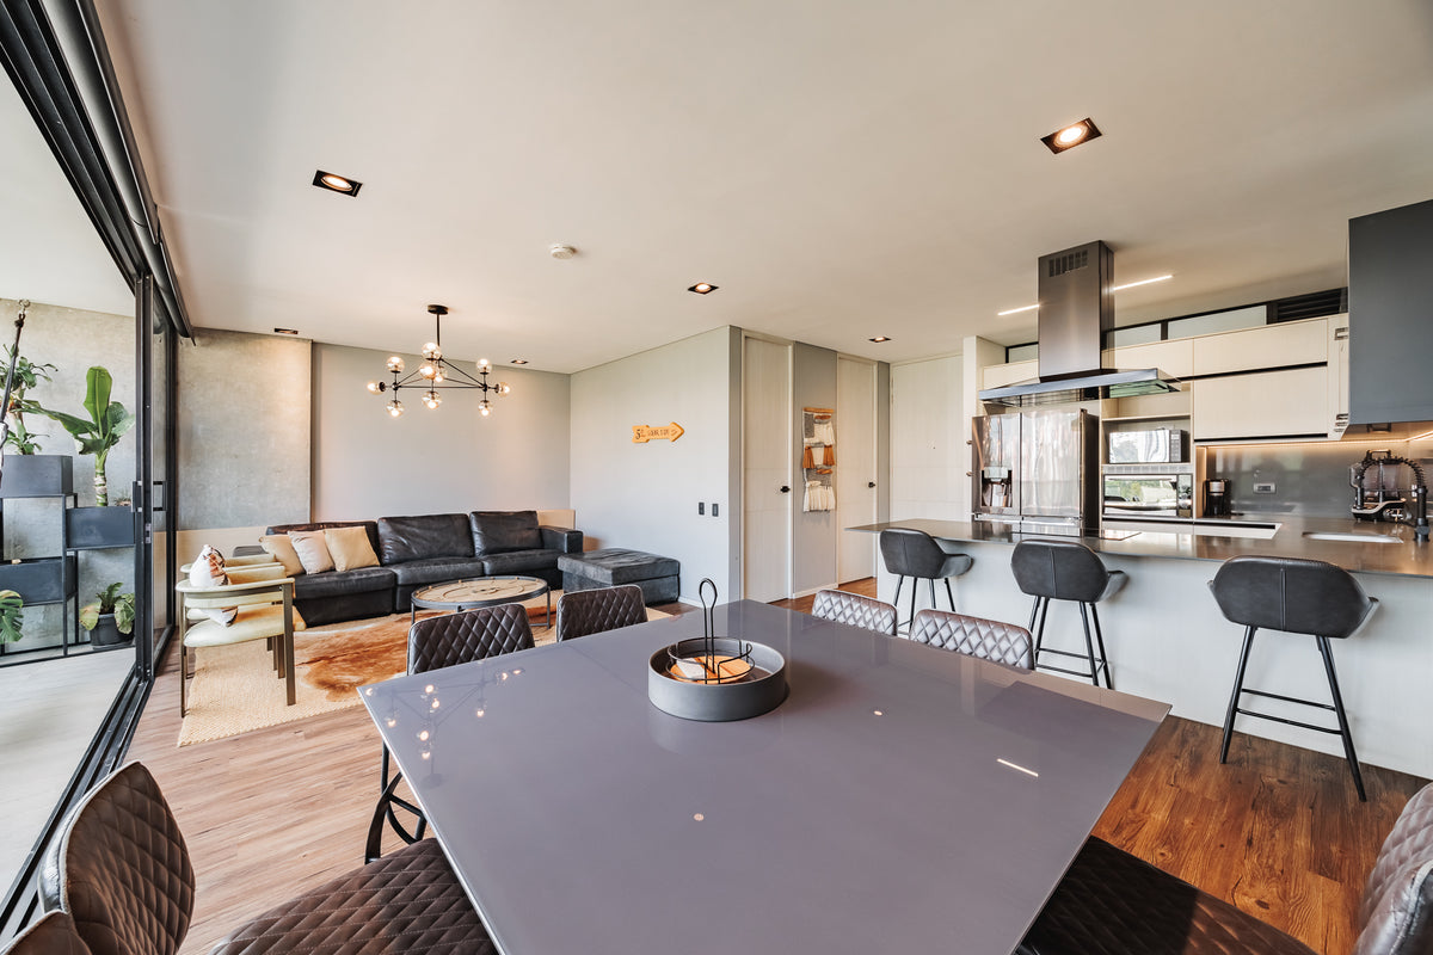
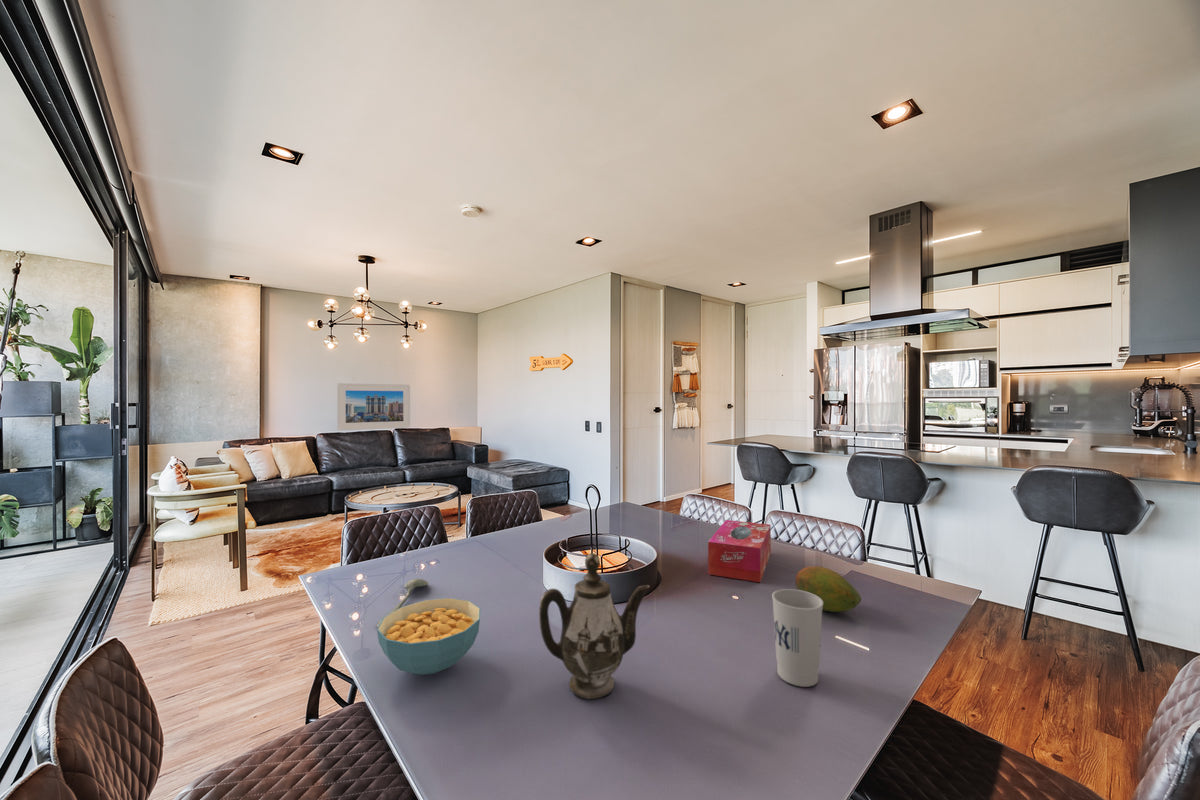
+ cereal bowl [376,597,482,676]
+ spoon [376,578,429,629]
+ tissue box [707,519,772,583]
+ teapot [538,552,651,700]
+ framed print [336,382,411,431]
+ fruit [794,565,862,613]
+ cup [771,588,823,688]
